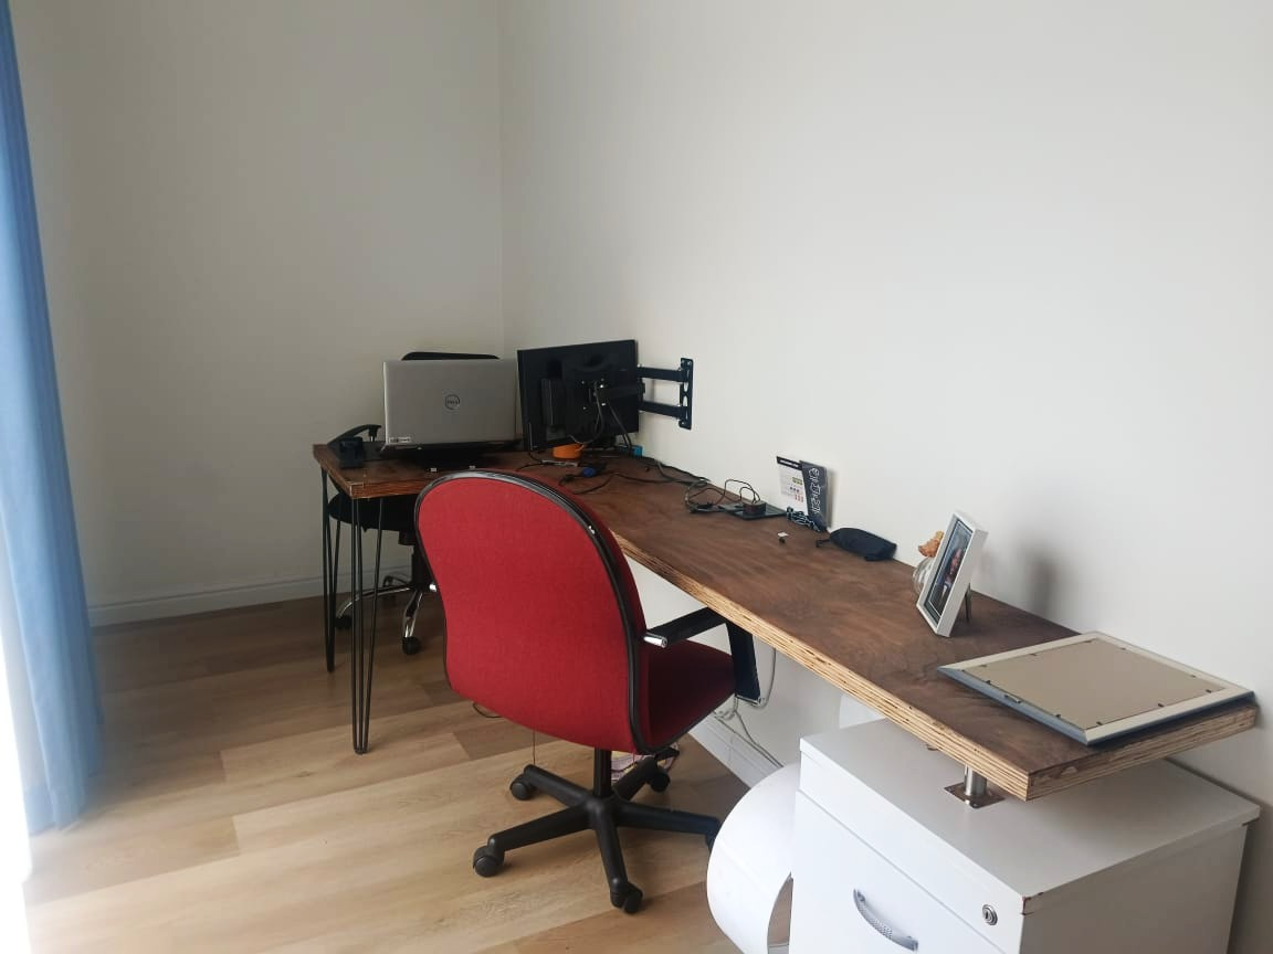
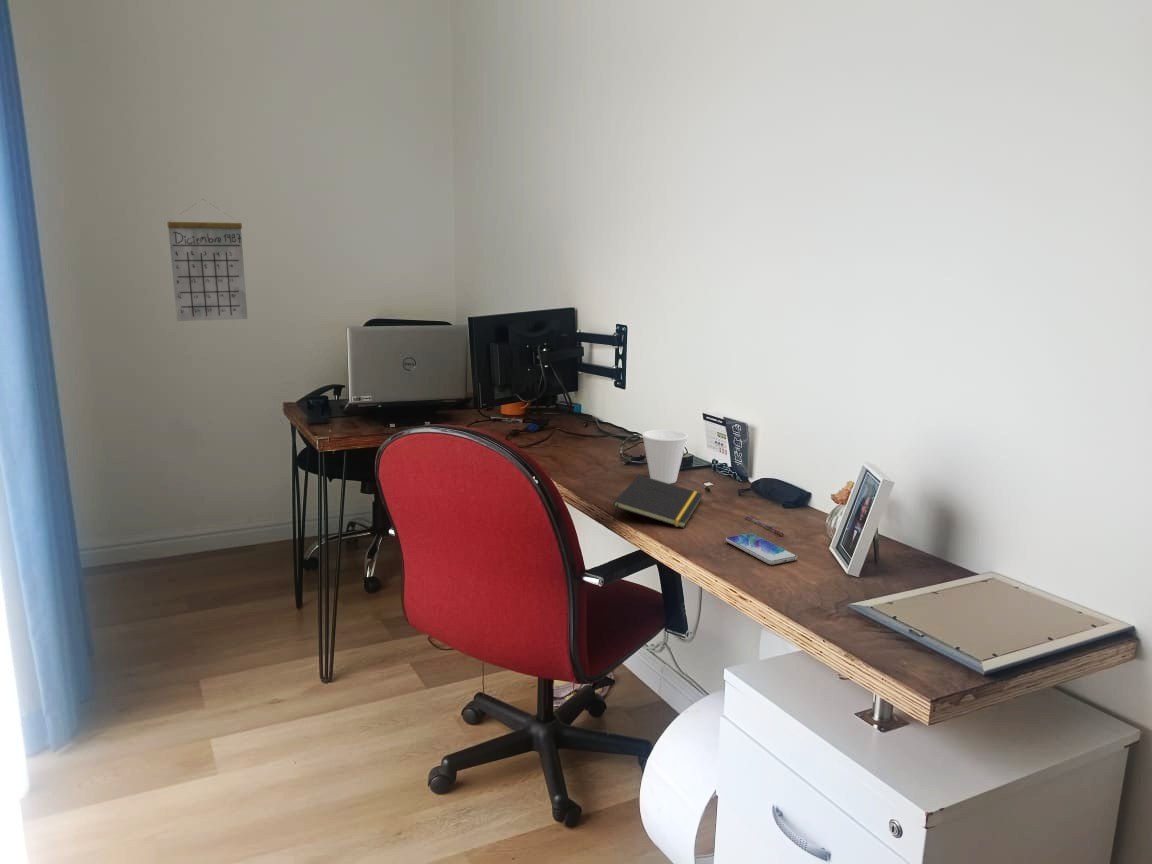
+ smartphone [725,532,798,566]
+ pen [743,515,786,536]
+ calendar [167,198,249,322]
+ notepad [612,474,704,529]
+ cup [641,429,689,484]
